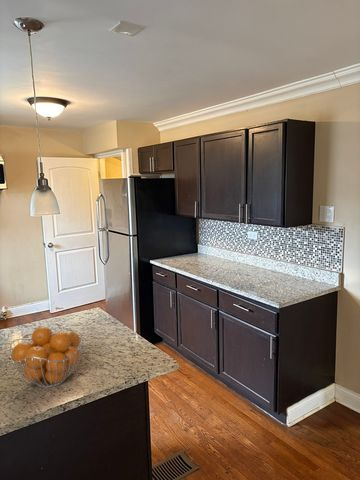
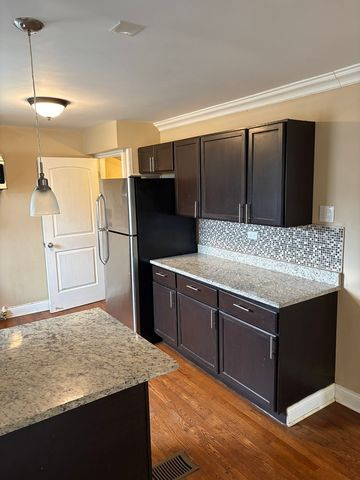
- fruit basket [9,325,86,389]
